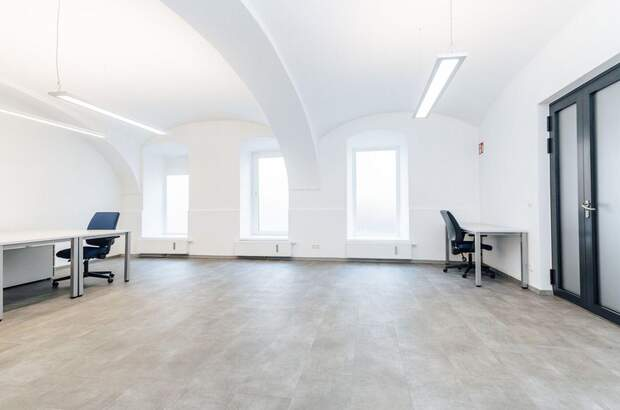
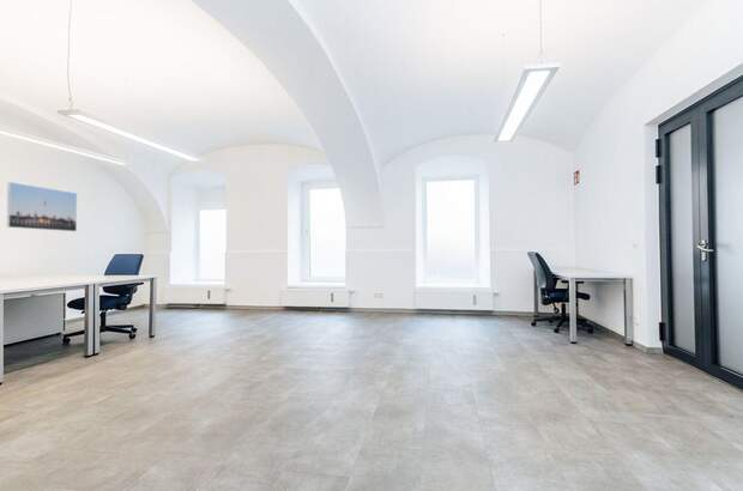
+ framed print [6,181,78,232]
